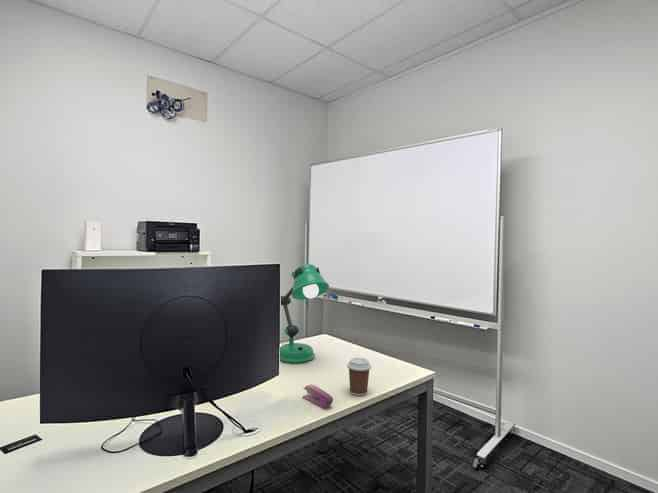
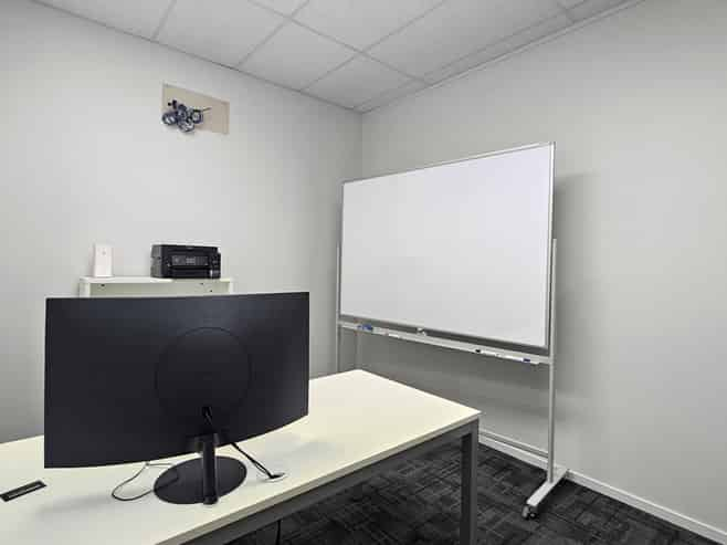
- desk lamp [279,263,330,364]
- coffee cup [346,357,372,397]
- stapler [301,383,334,409]
